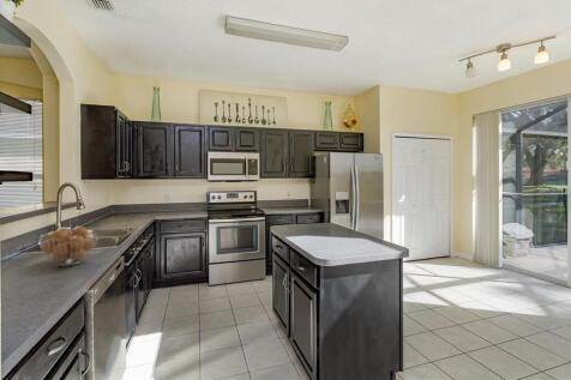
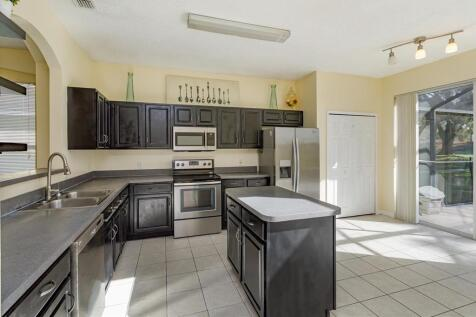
- fruit basket [37,225,100,267]
